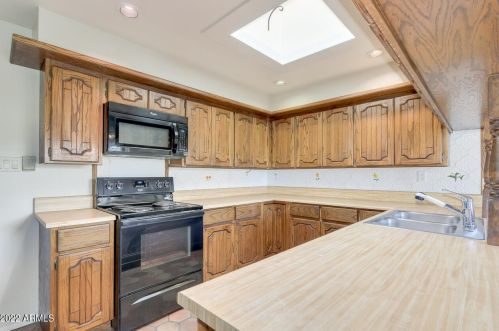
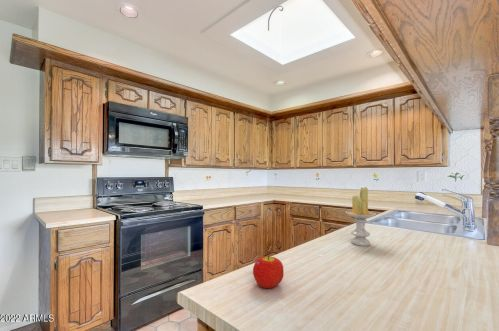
+ candle [344,186,377,247]
+ fruit [252,254,284,289]
